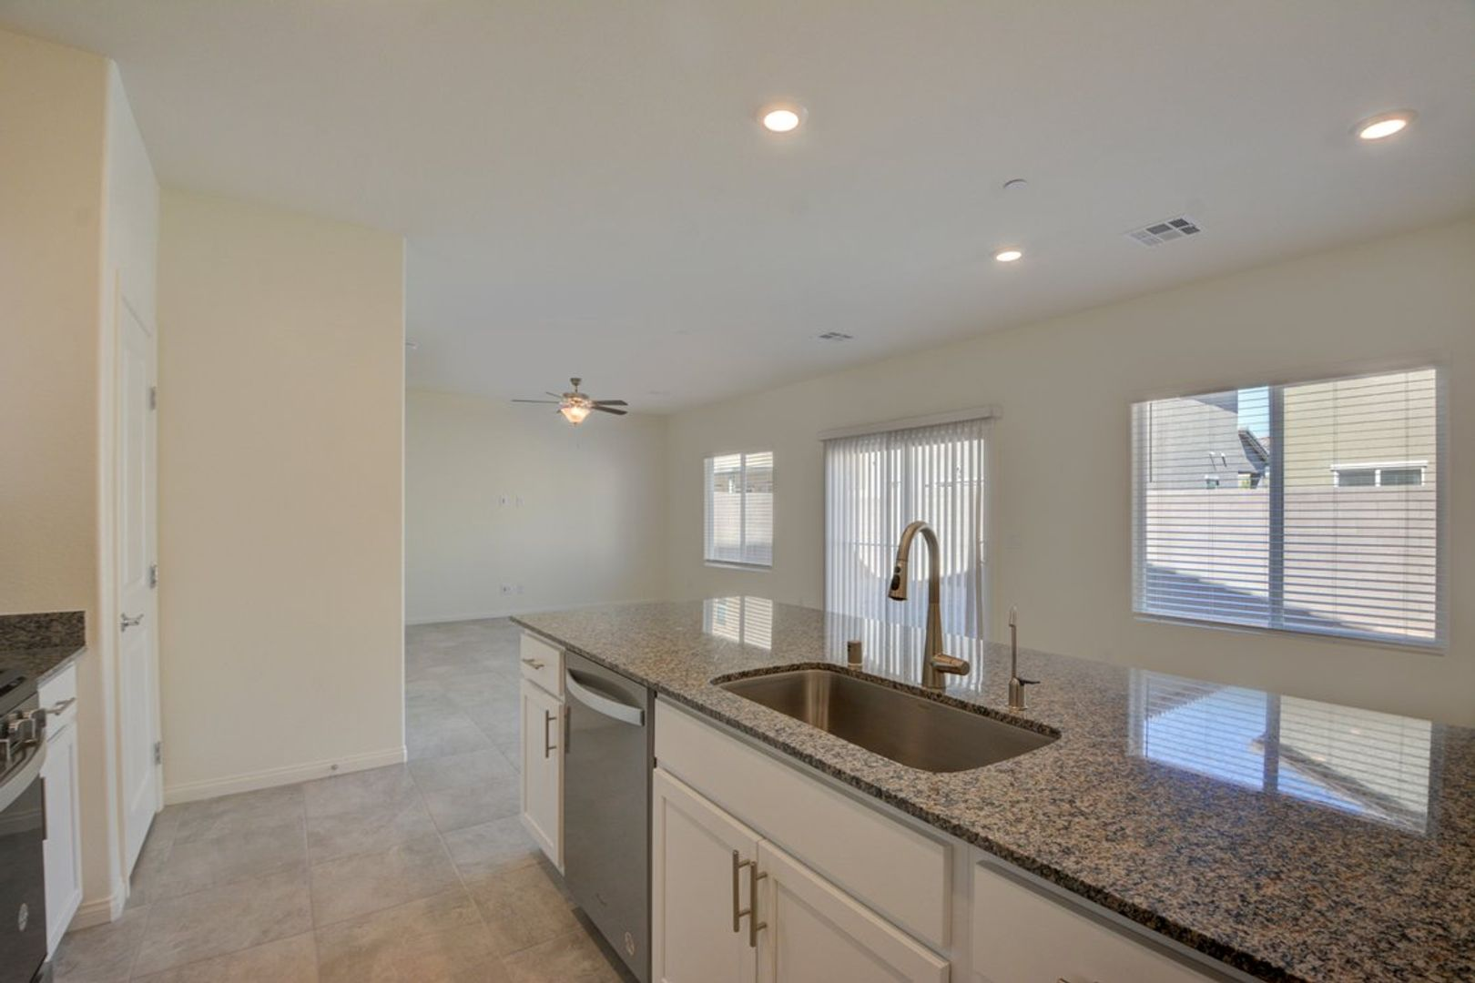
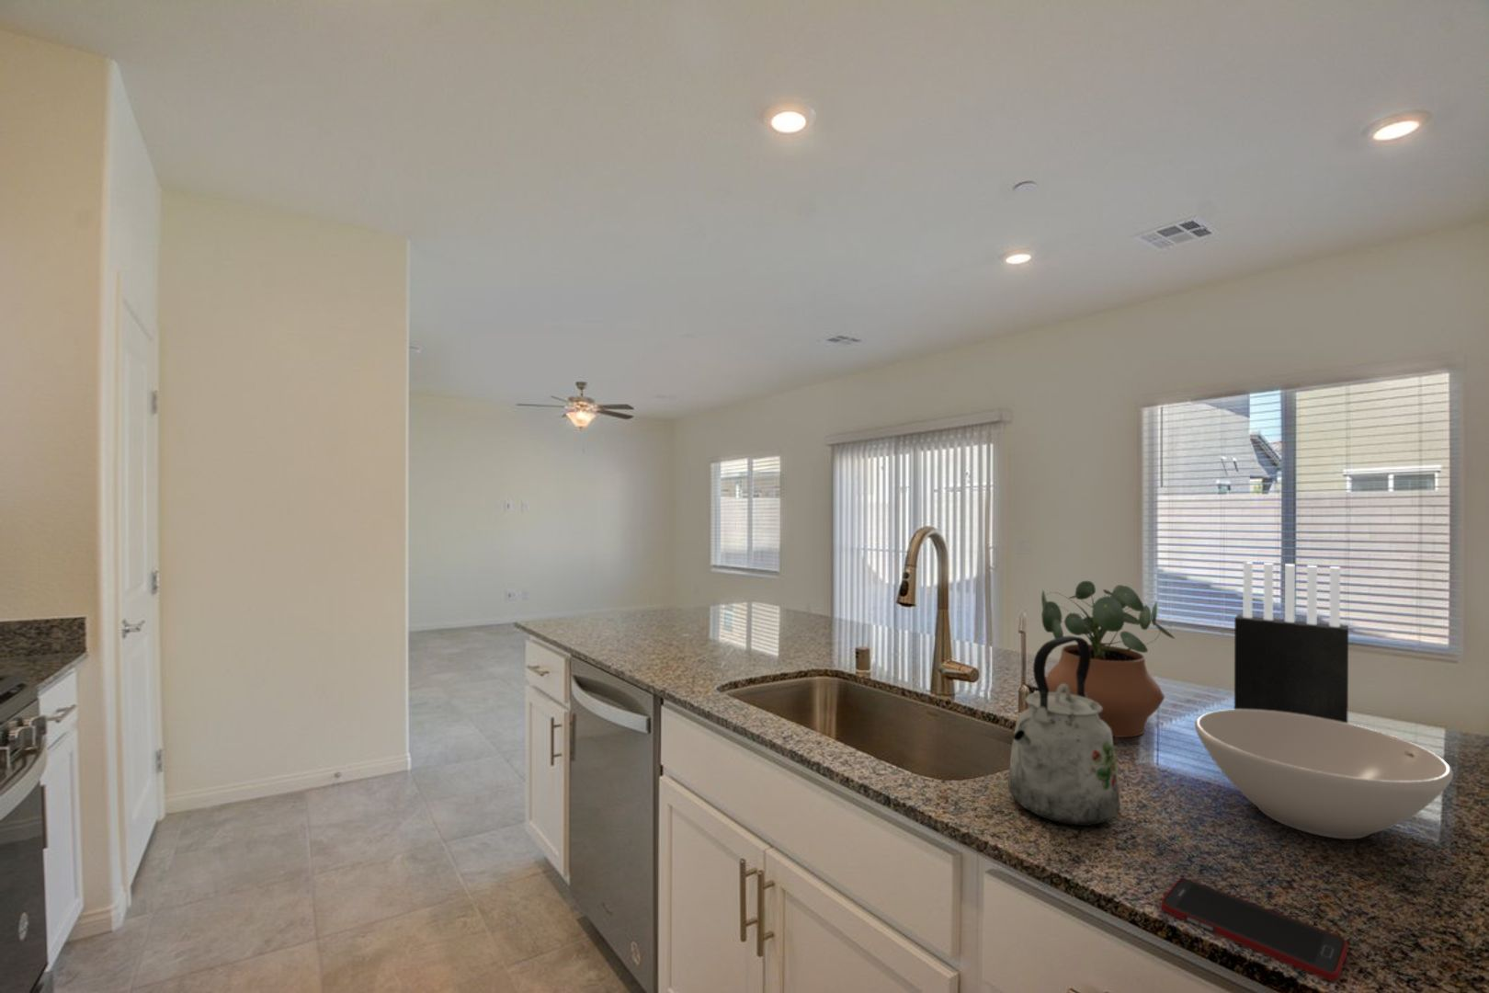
+ potted plant [1040,580,1177,738]
+ cell phone [1160,877,1349,983]
+ knife block [1233,561,1349,724]
+ bowl [1194,709,1454,840]
+ kettle [1007,635,1121,827]
